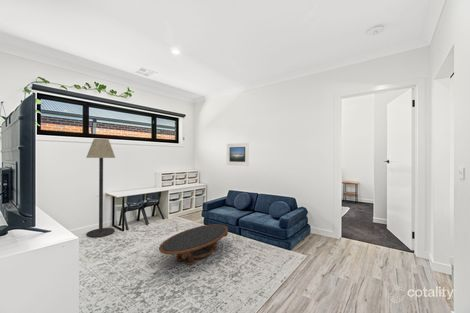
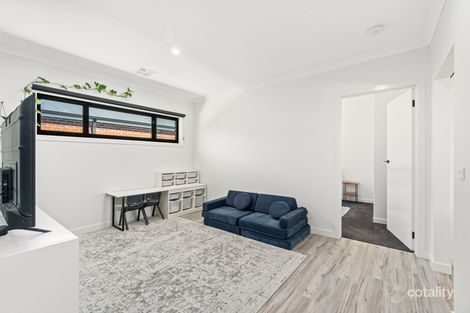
- floor lamp [85,138,116,238]
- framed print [226,142,250,167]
- coffee table [158,223,229,266]
